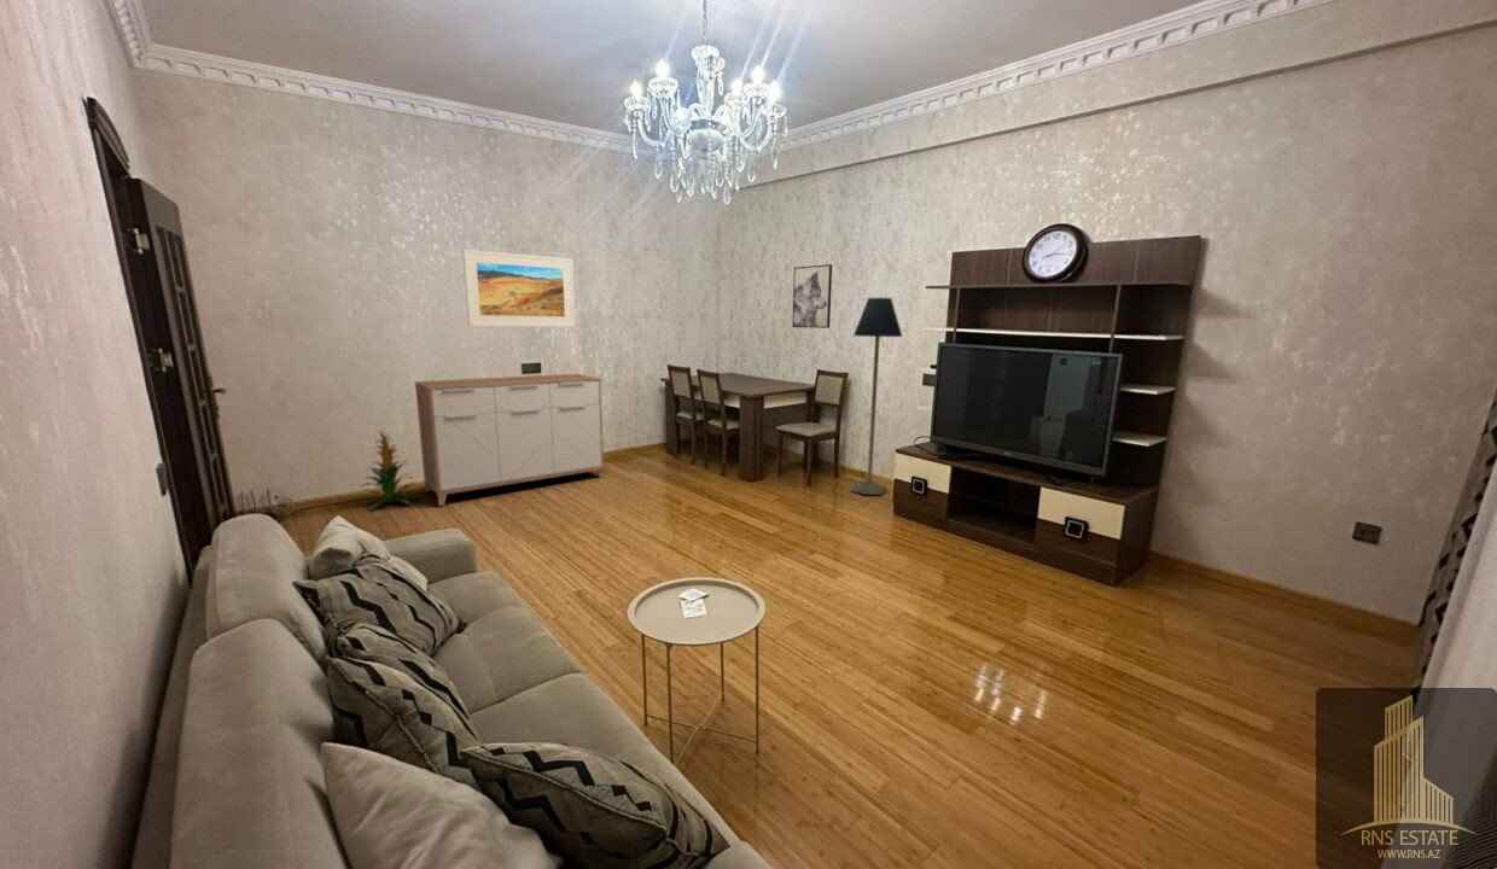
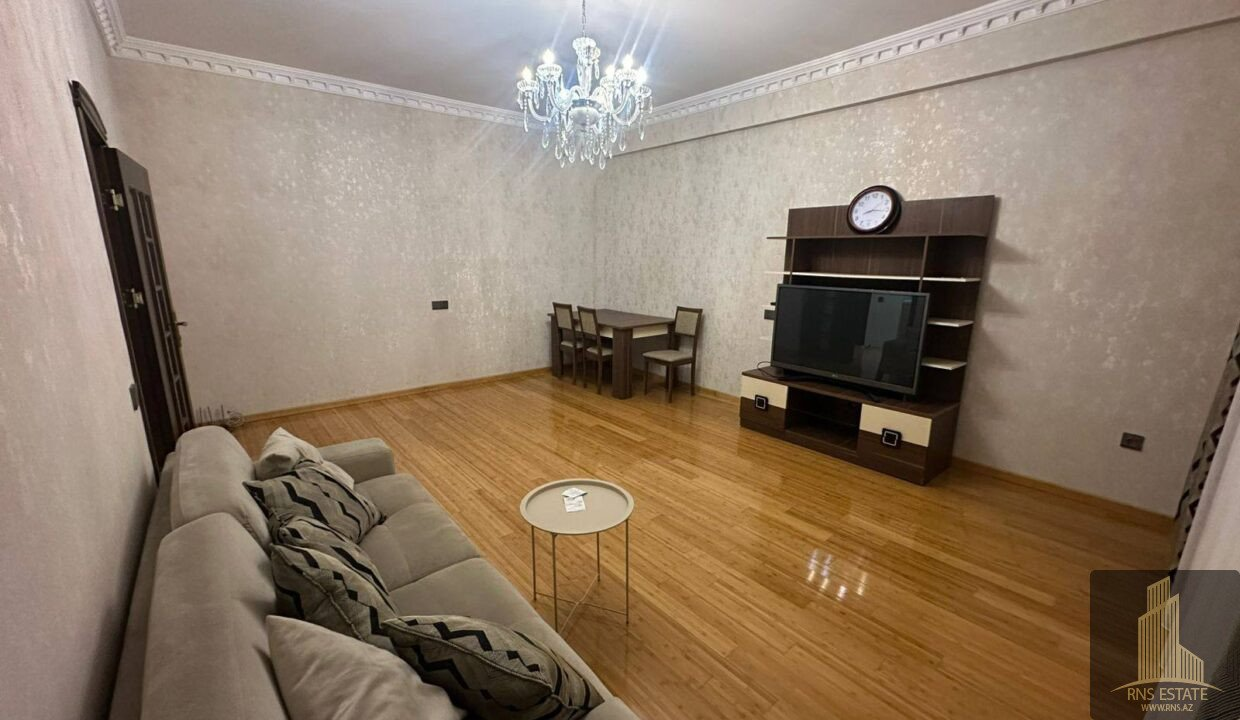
- sideboard [414,373,605,507]
- floor lamp [850,296,904,496]
- wall art [792,263,833,329]
- indoor plant [357,426,423,509]
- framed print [461,249,576,328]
